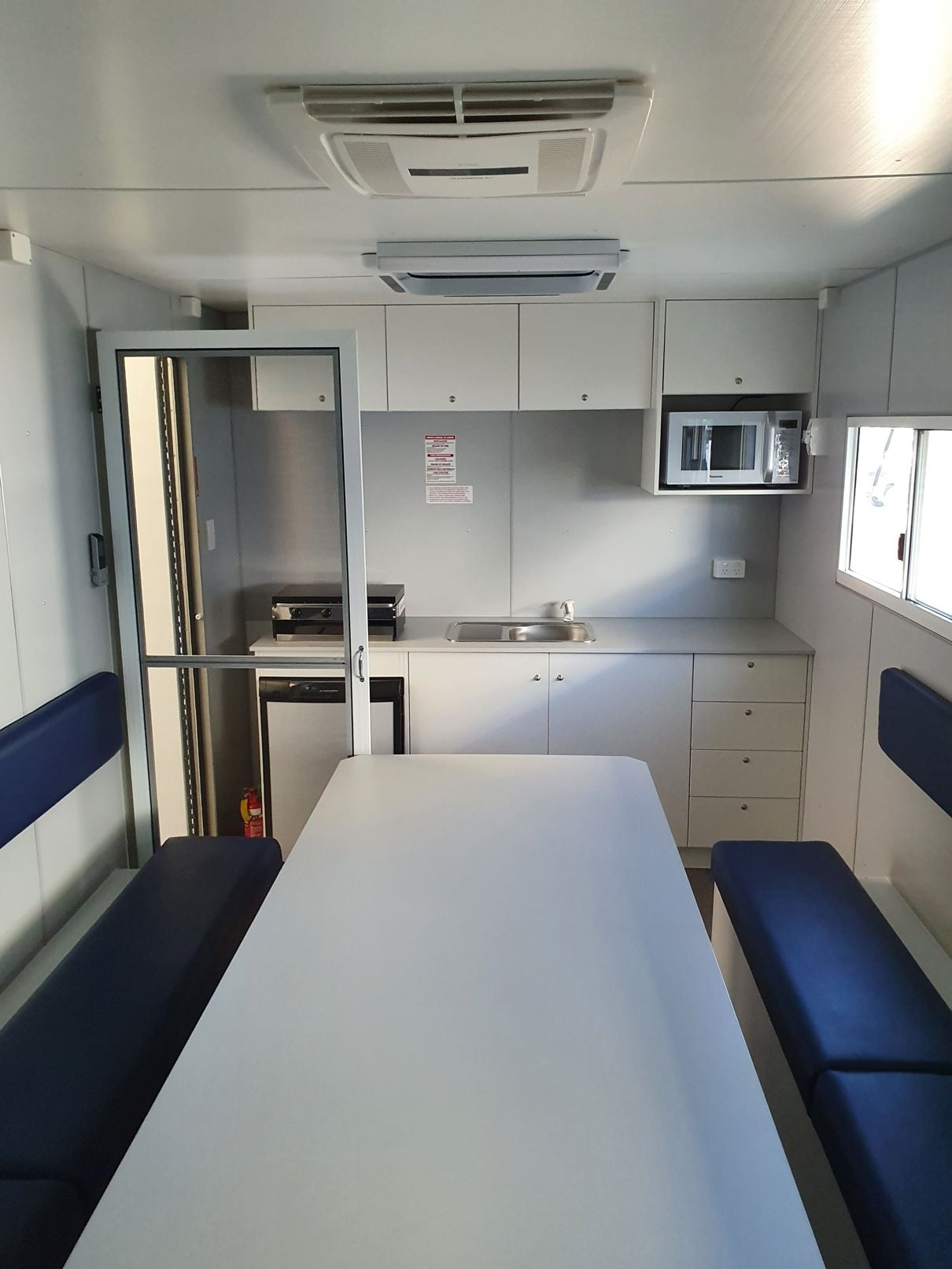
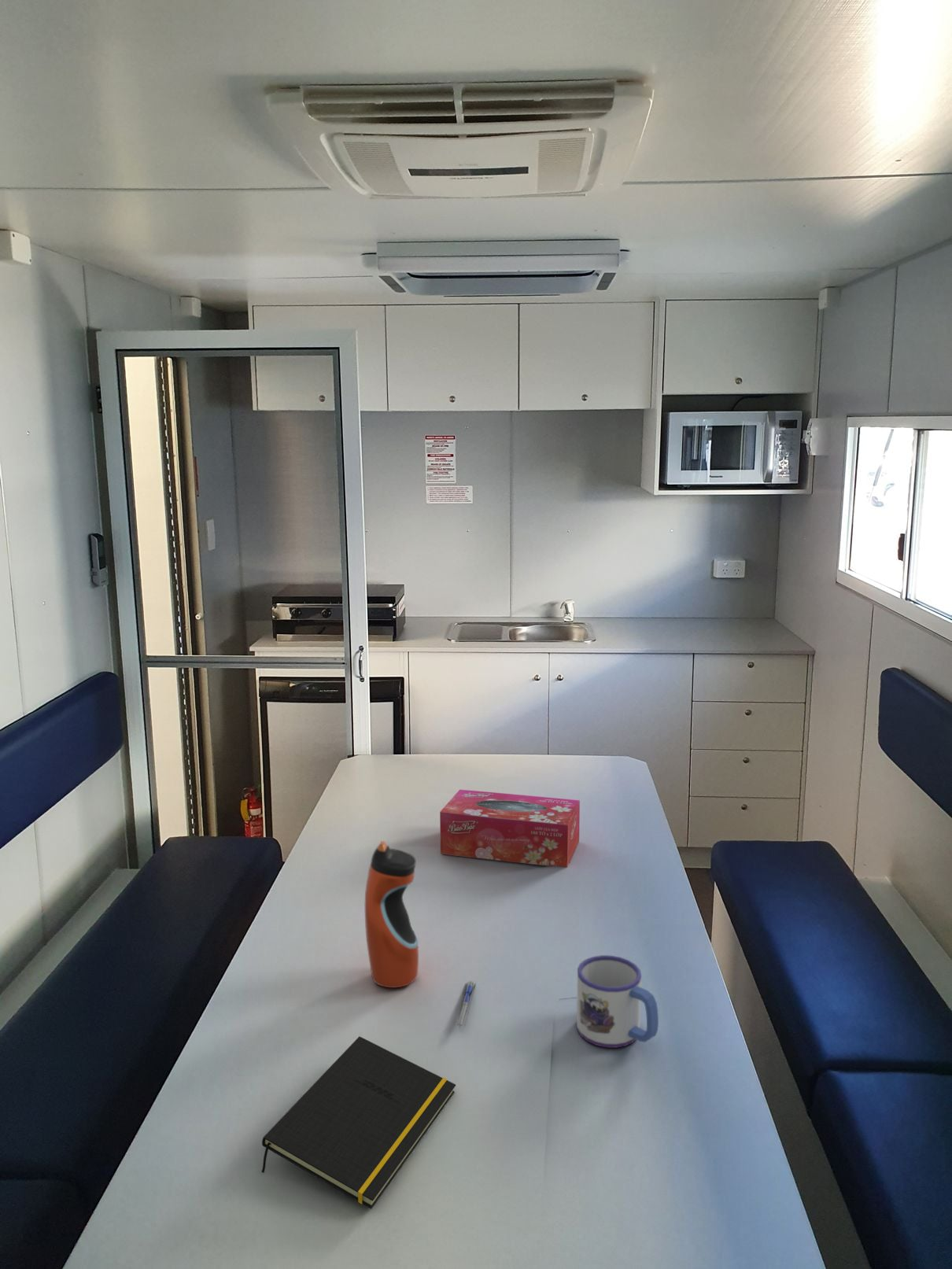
+ water bottle [364,839,419,988]
+ pen [454,980,476,1027]
+ notepad [260,1035,456,1209]
+ tissue box [439,788,581,868]
+ mug [576,954,659,1049]
